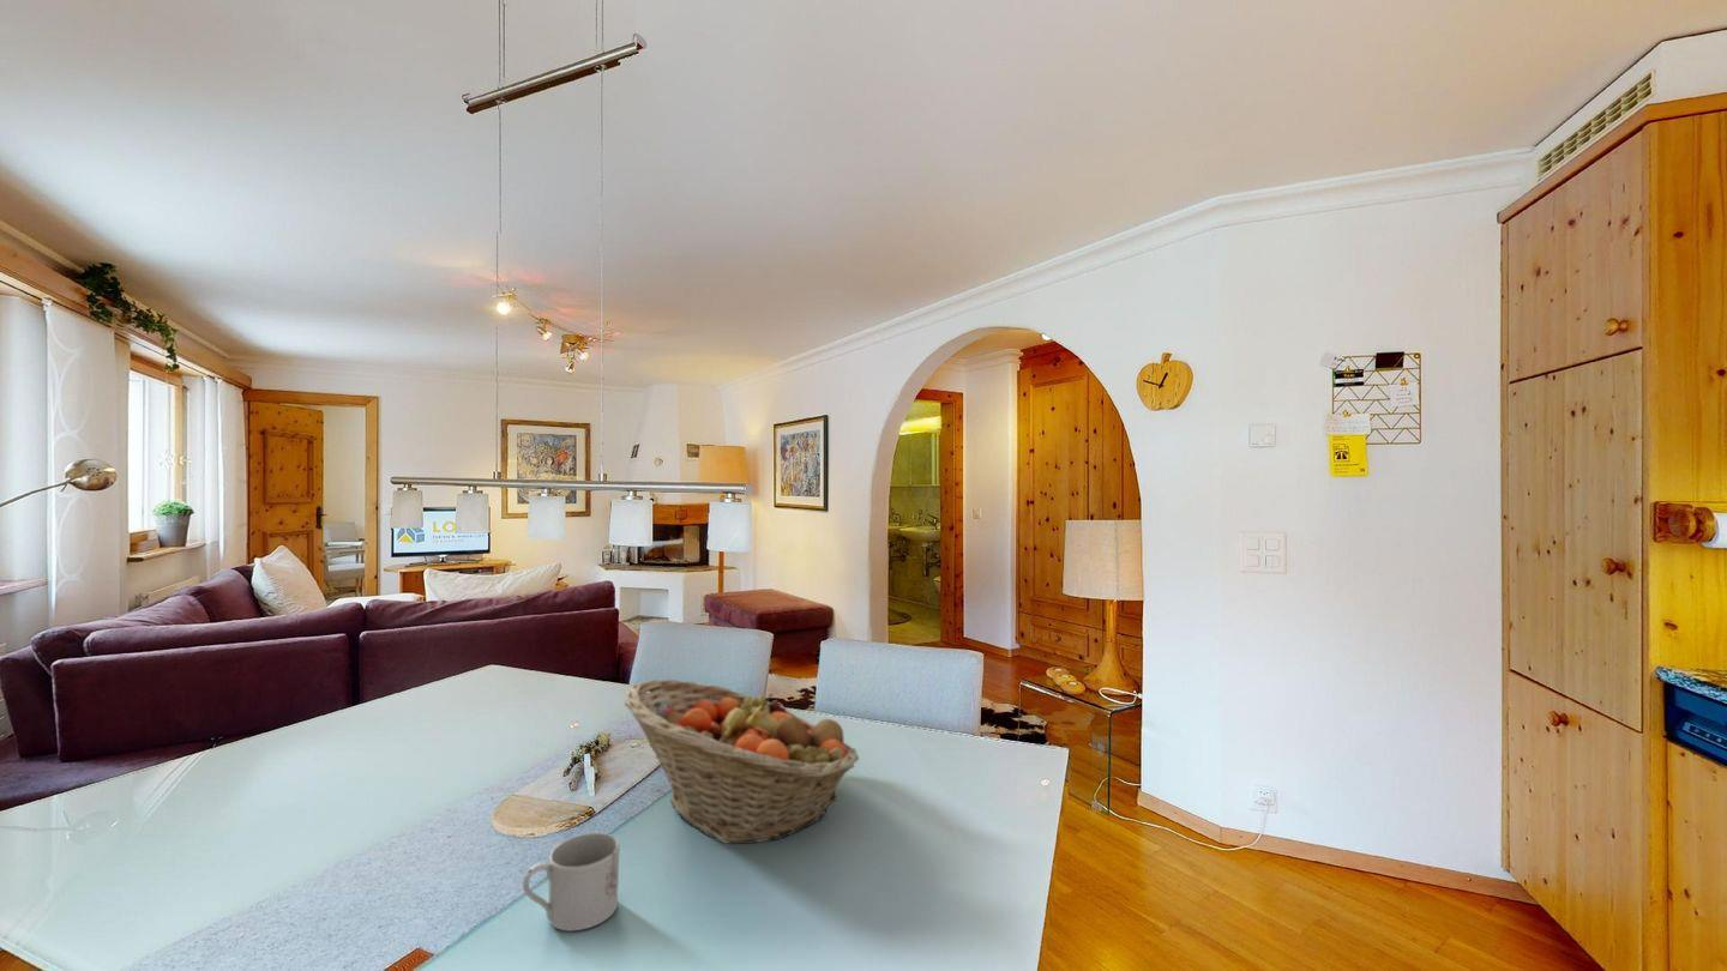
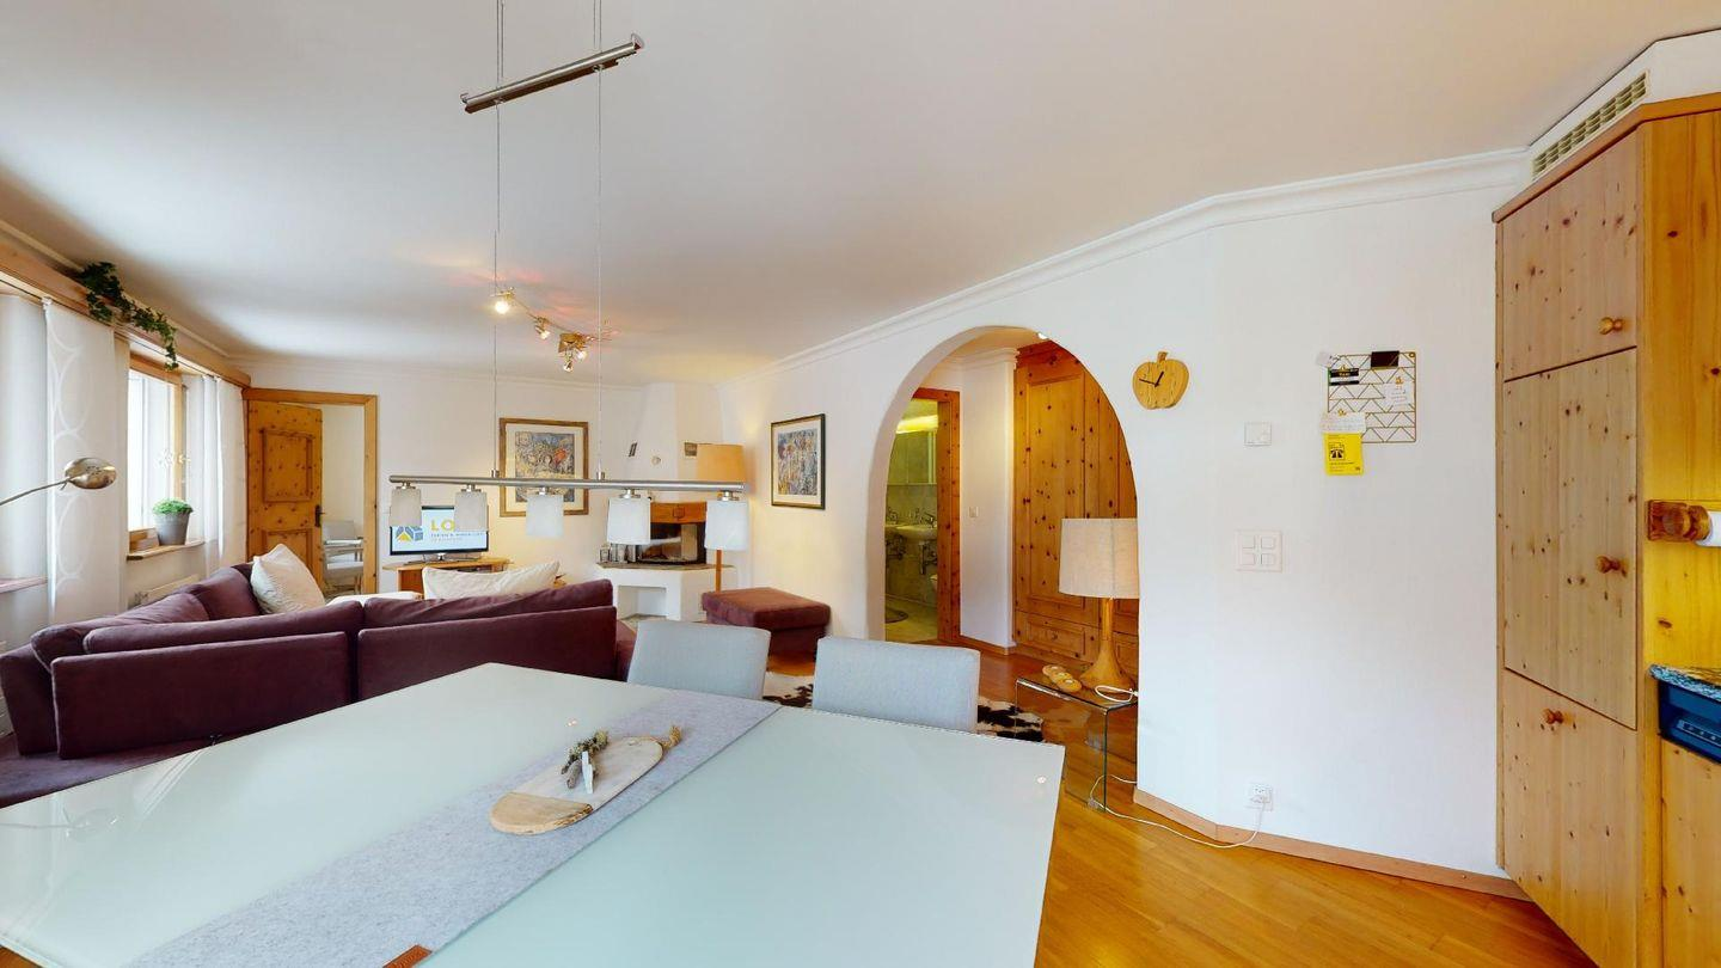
- mug [522,832,620,933]
- fruit basket [624,679,860,845]
